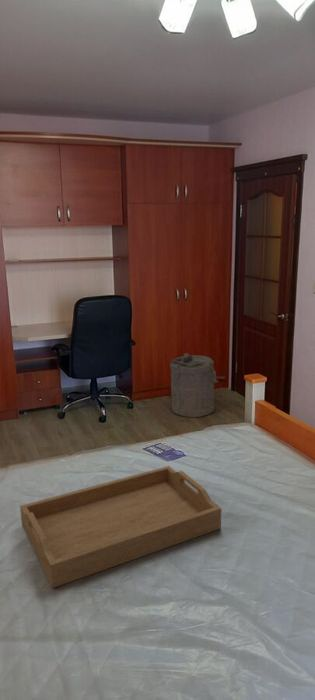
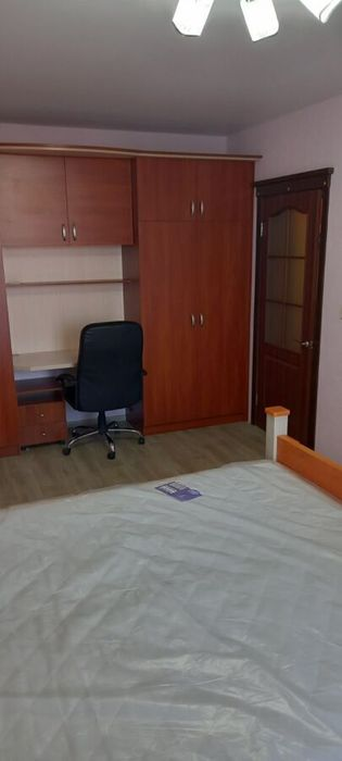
- laundry hamper [169,352,226,418]
- serving tray [19,465,222,589]
